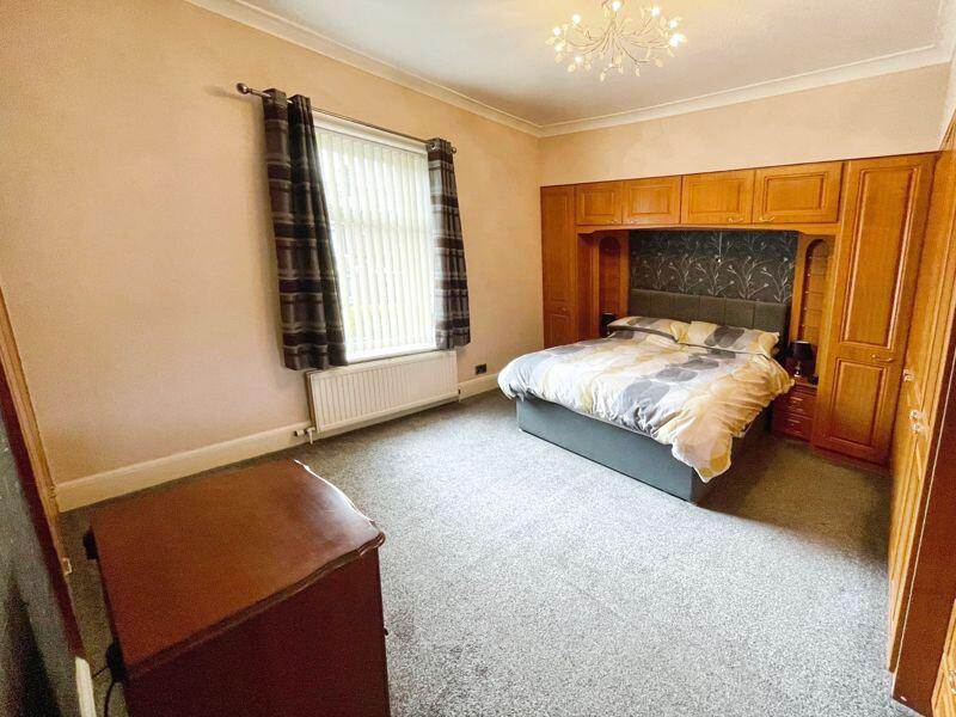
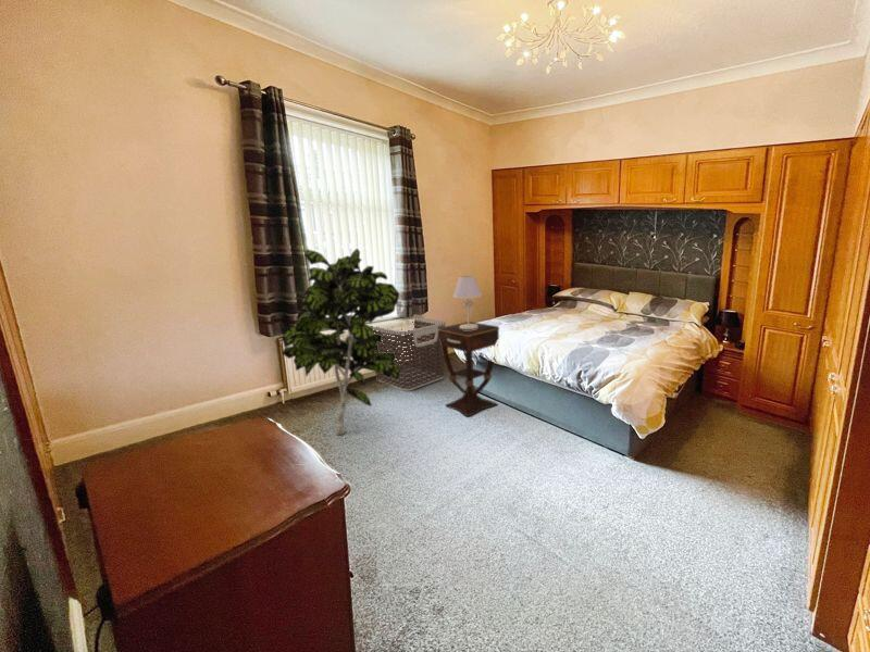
+ side table [438,321,500,417]
+ clothes hamper [370,316,447,392]
+ indoor plant [281,248,400,436]
+ table lamp [452,275,483,330]
